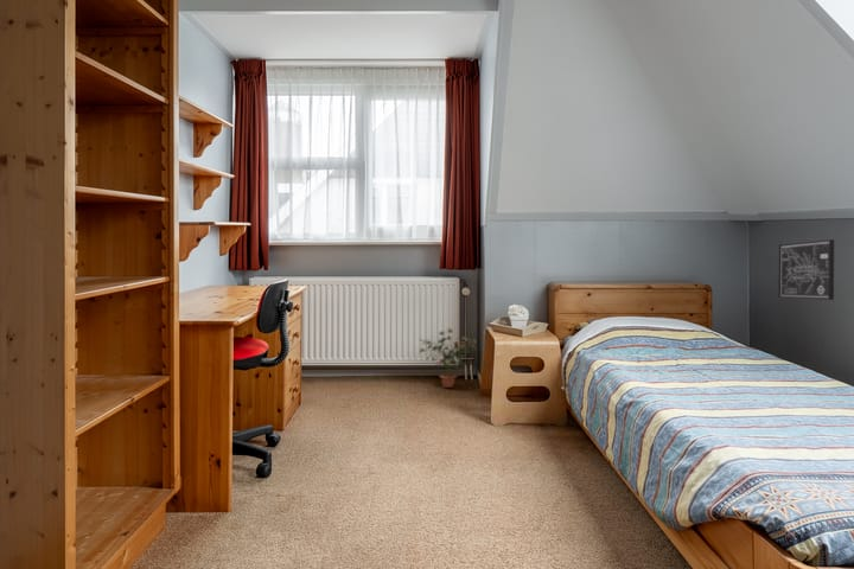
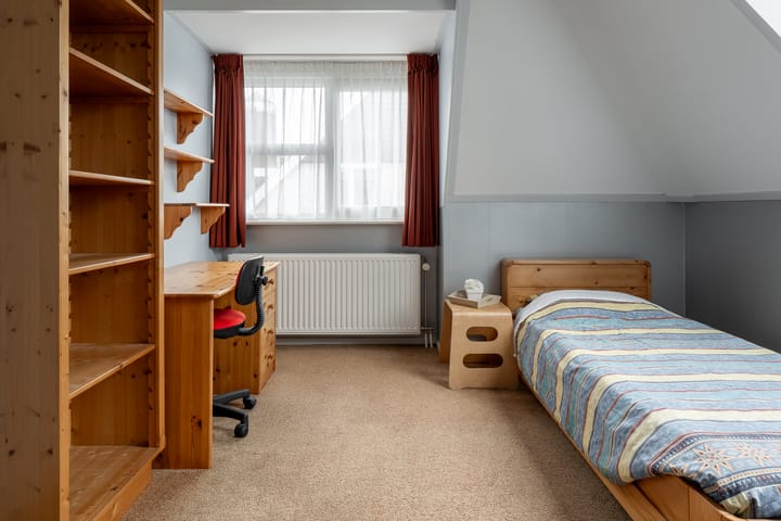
- potted plant [419,327,478,389]
- wall art [777,238,835,301]
